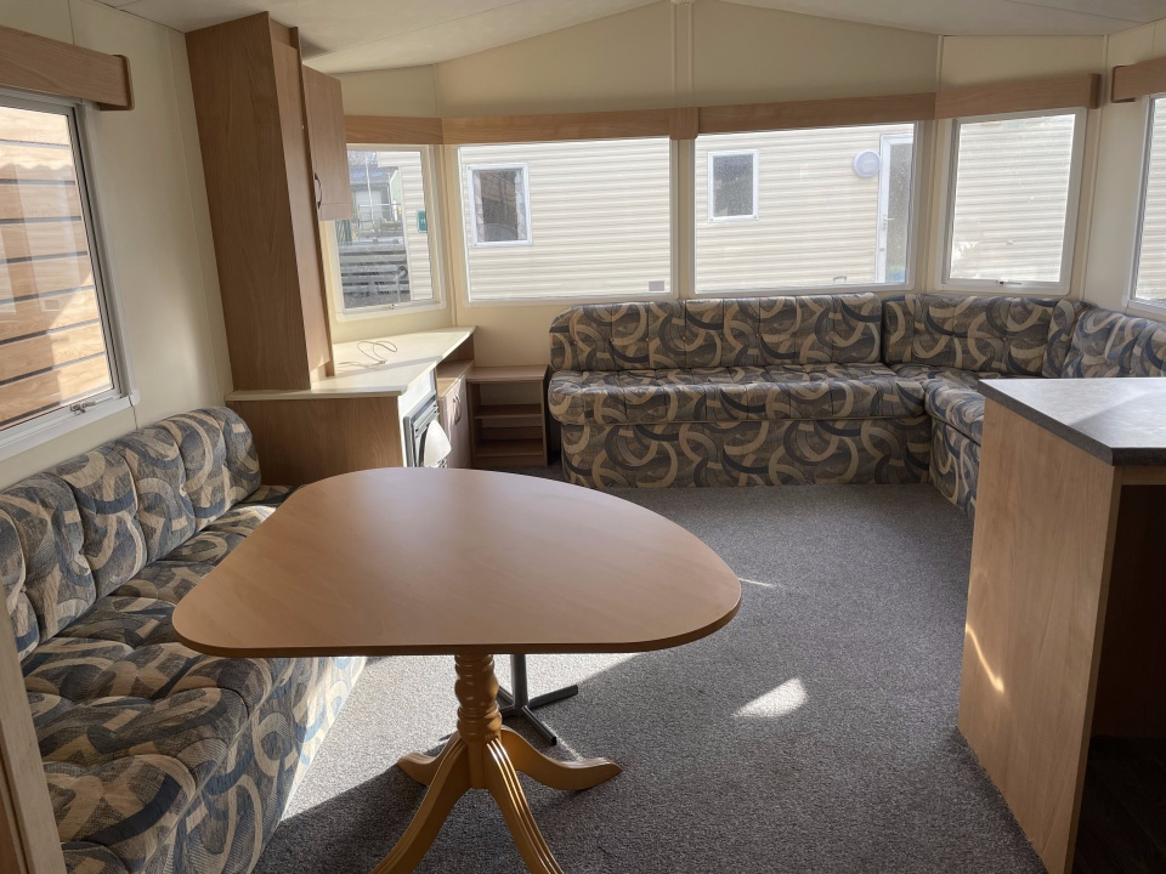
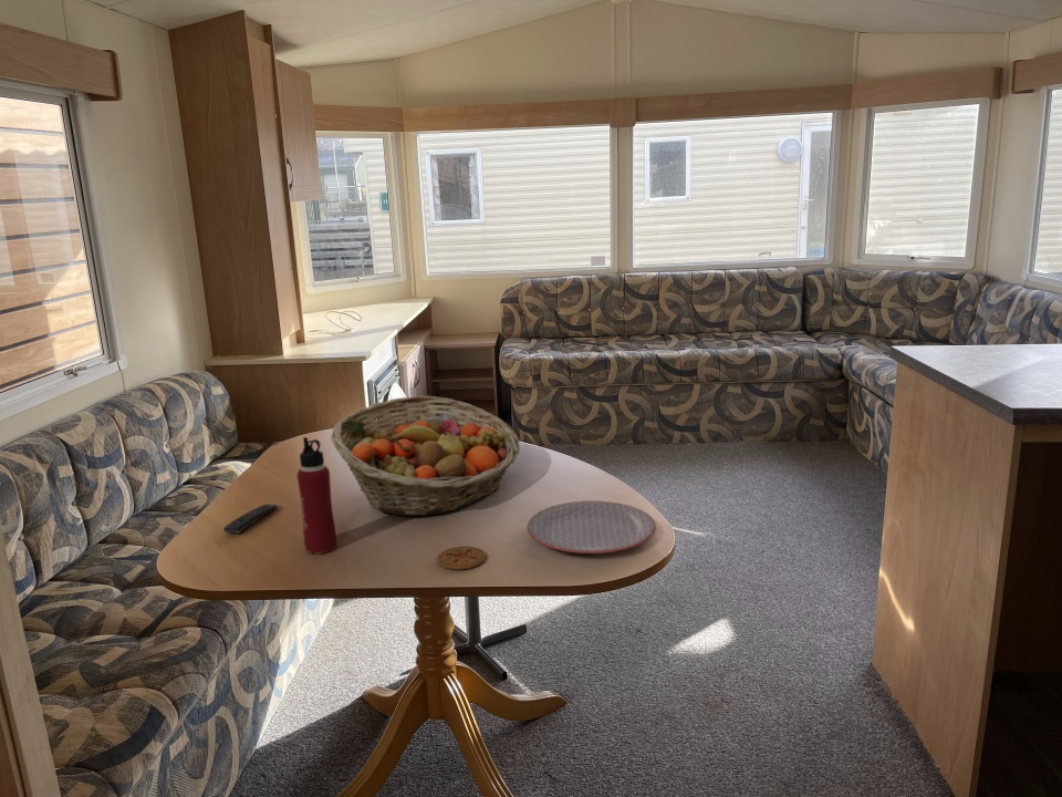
+ remote control [222,503,279,535]
+ coaster [436,546,487,571]
+ plate [525,500,657,555]
+ fruit basket [330,395,521,517]
+ water bottle [296,436,337,555]
